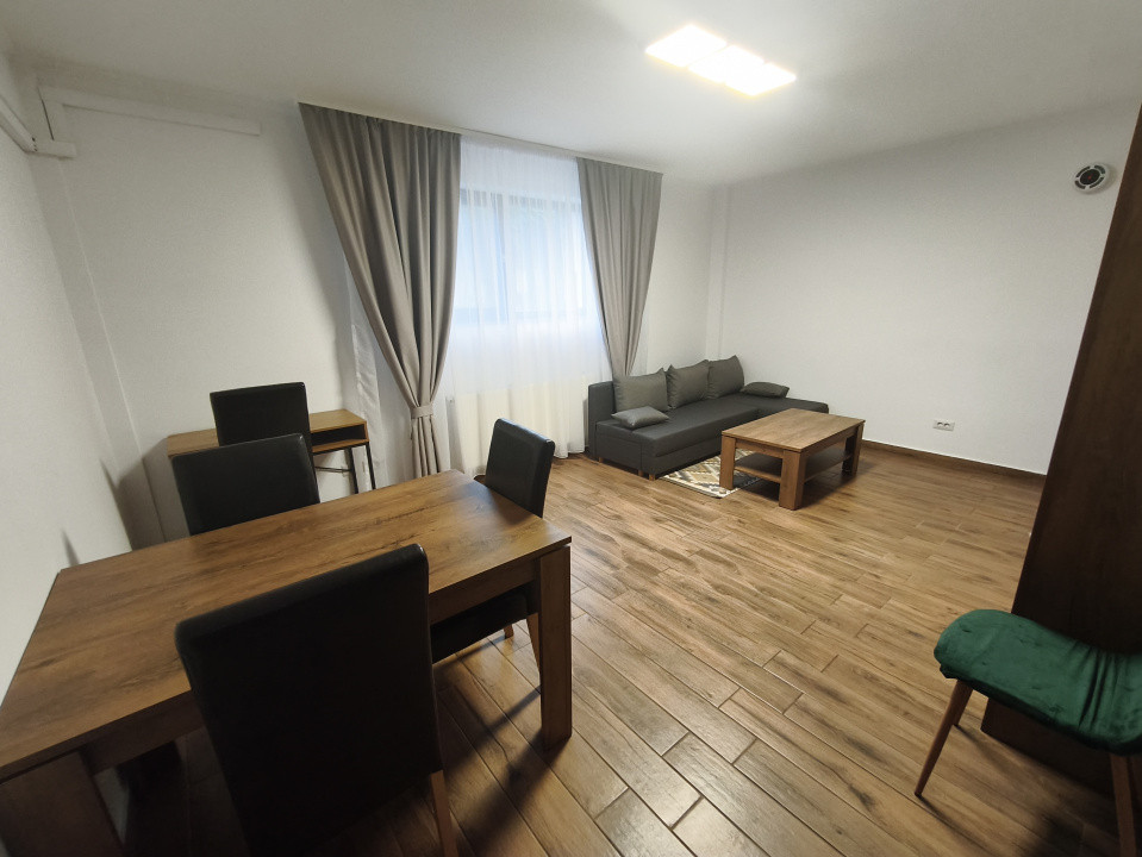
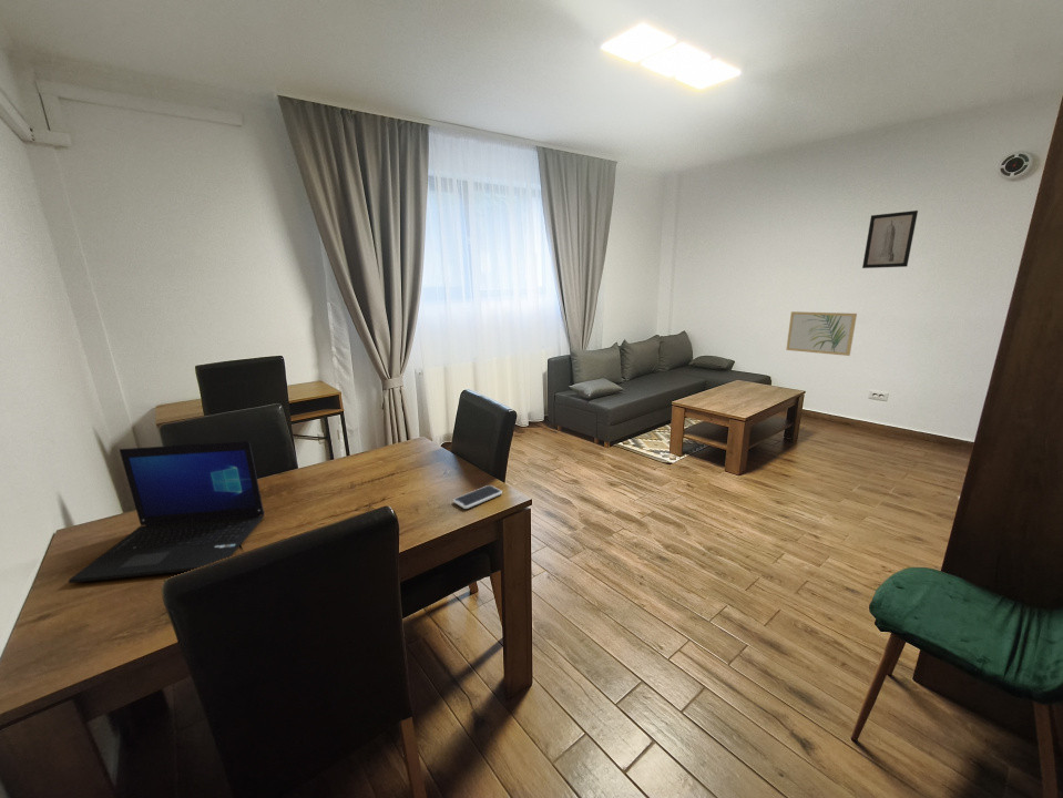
+ laptop [68,440,266,584]
+ smartphone [452,484,503,510]
+ wall art [861,209,919,269]
+ wall art [785,310,858,357]
